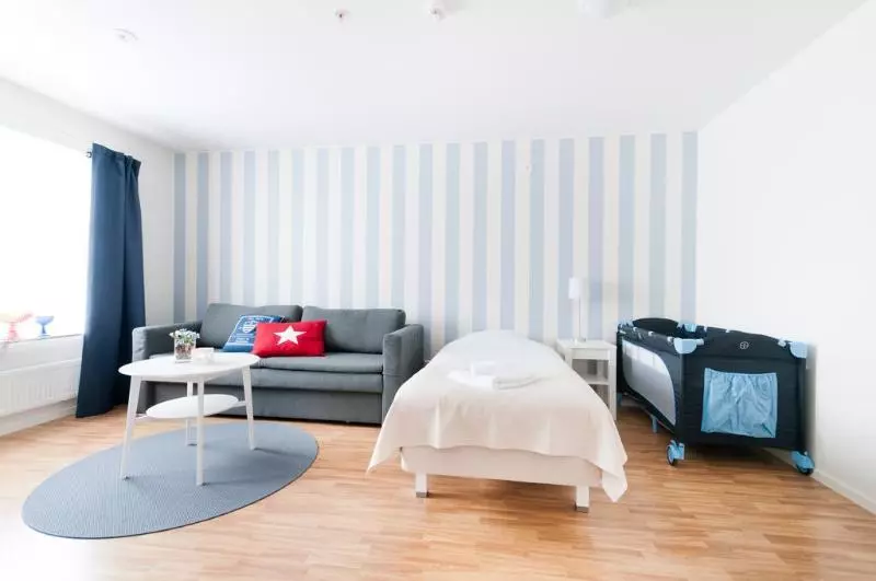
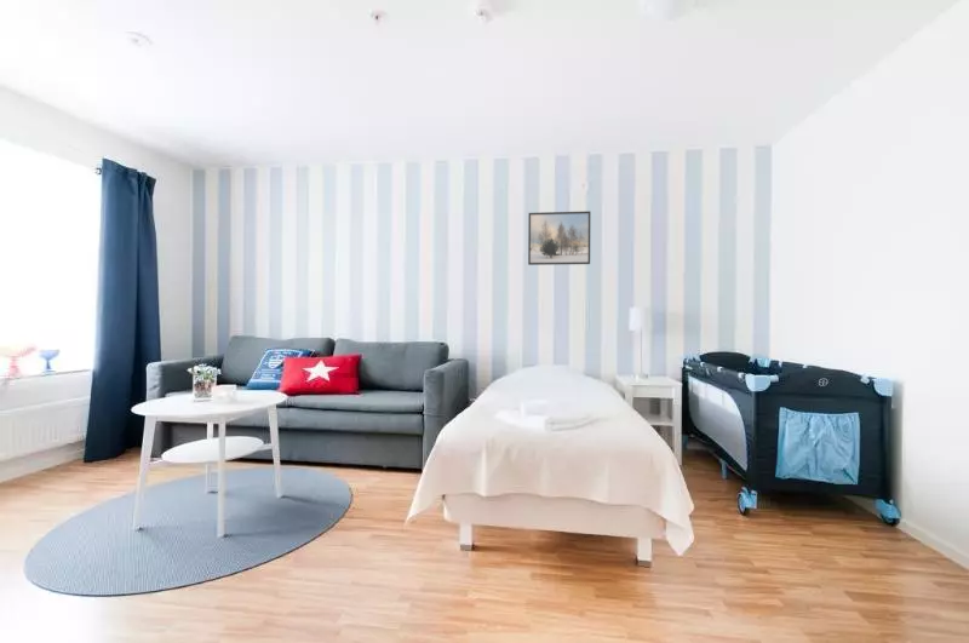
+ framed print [527,209,592,266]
